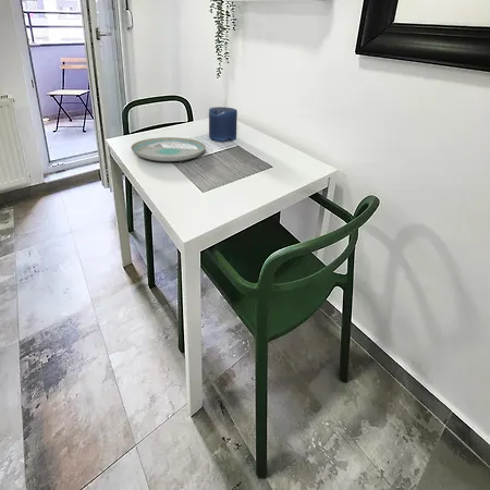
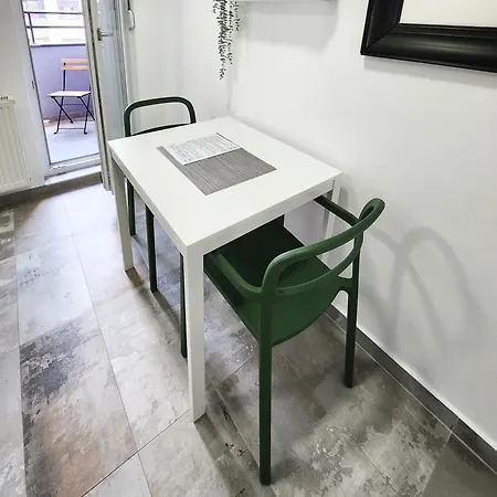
- plate [130,136,207,162]
- candle [208,106,238,142]
